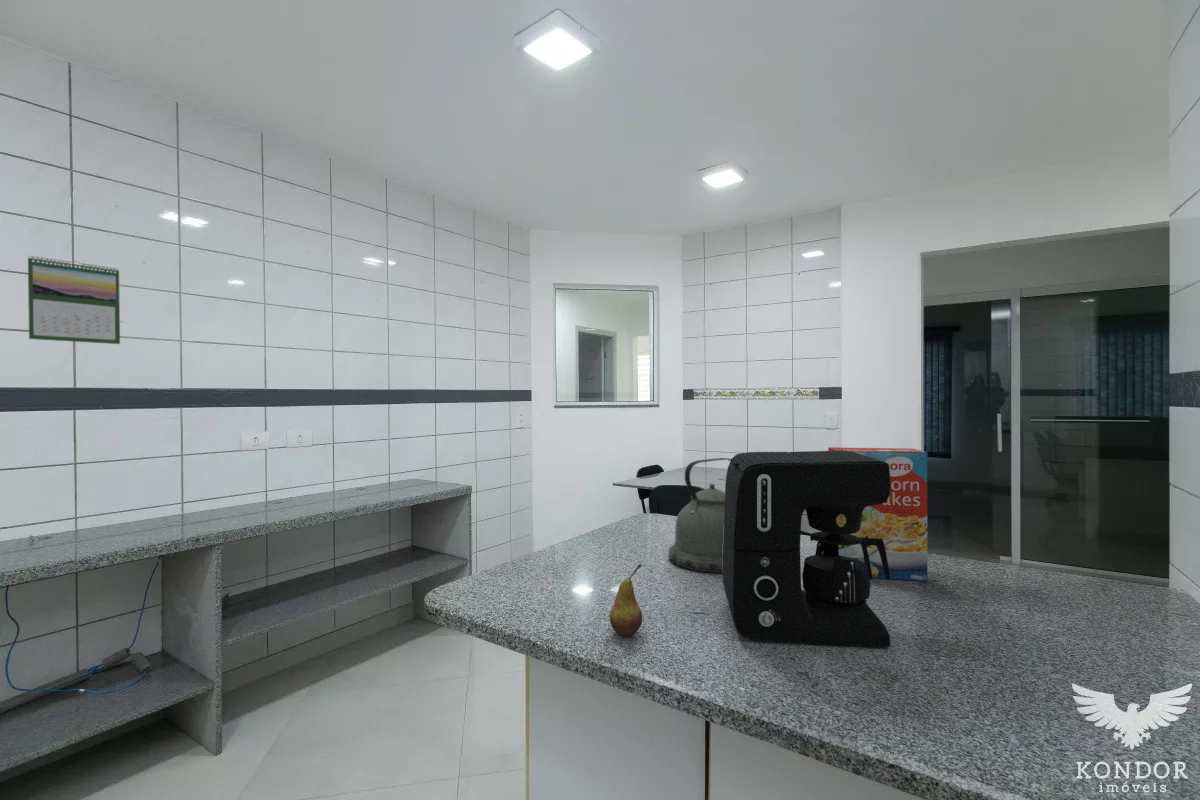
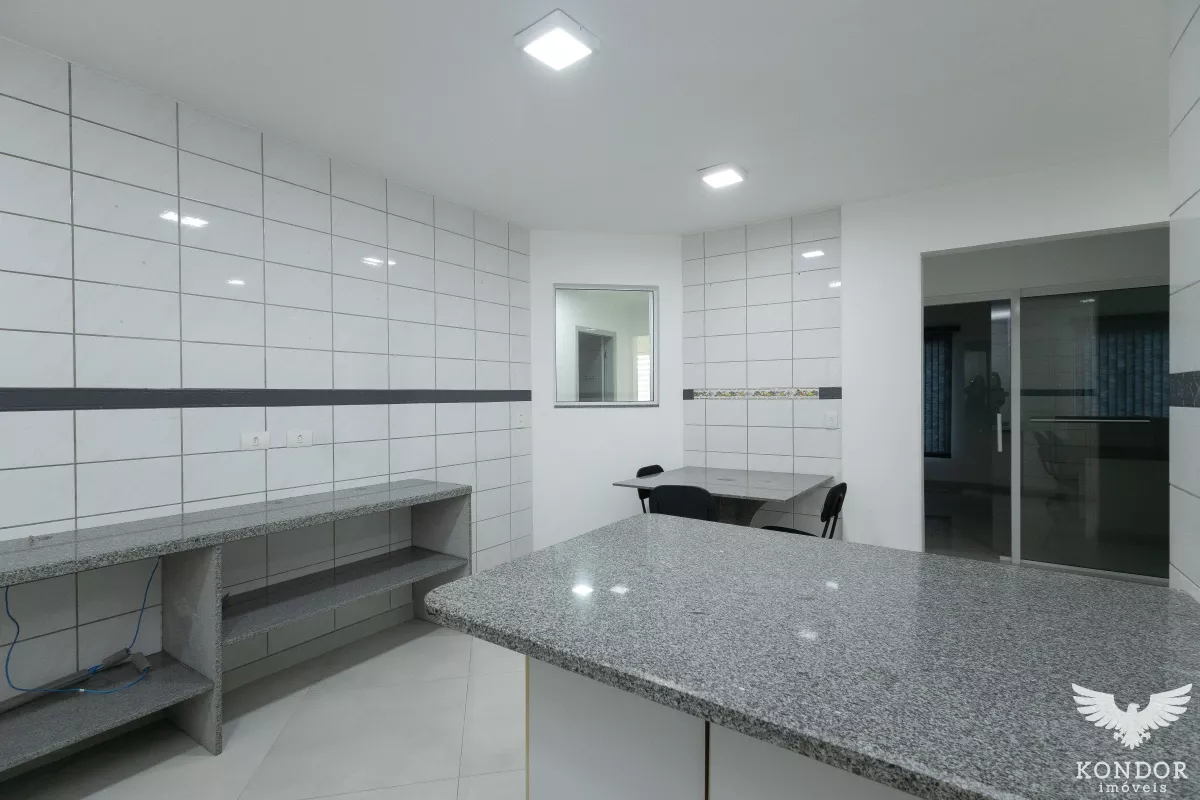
- coffee maker [722,450,891,648]
- cereal box [827,446,928,582]
- calendar [27,255,121,345]
- fruit [609,563,643,637]
- kettle [667,457,732,574]
